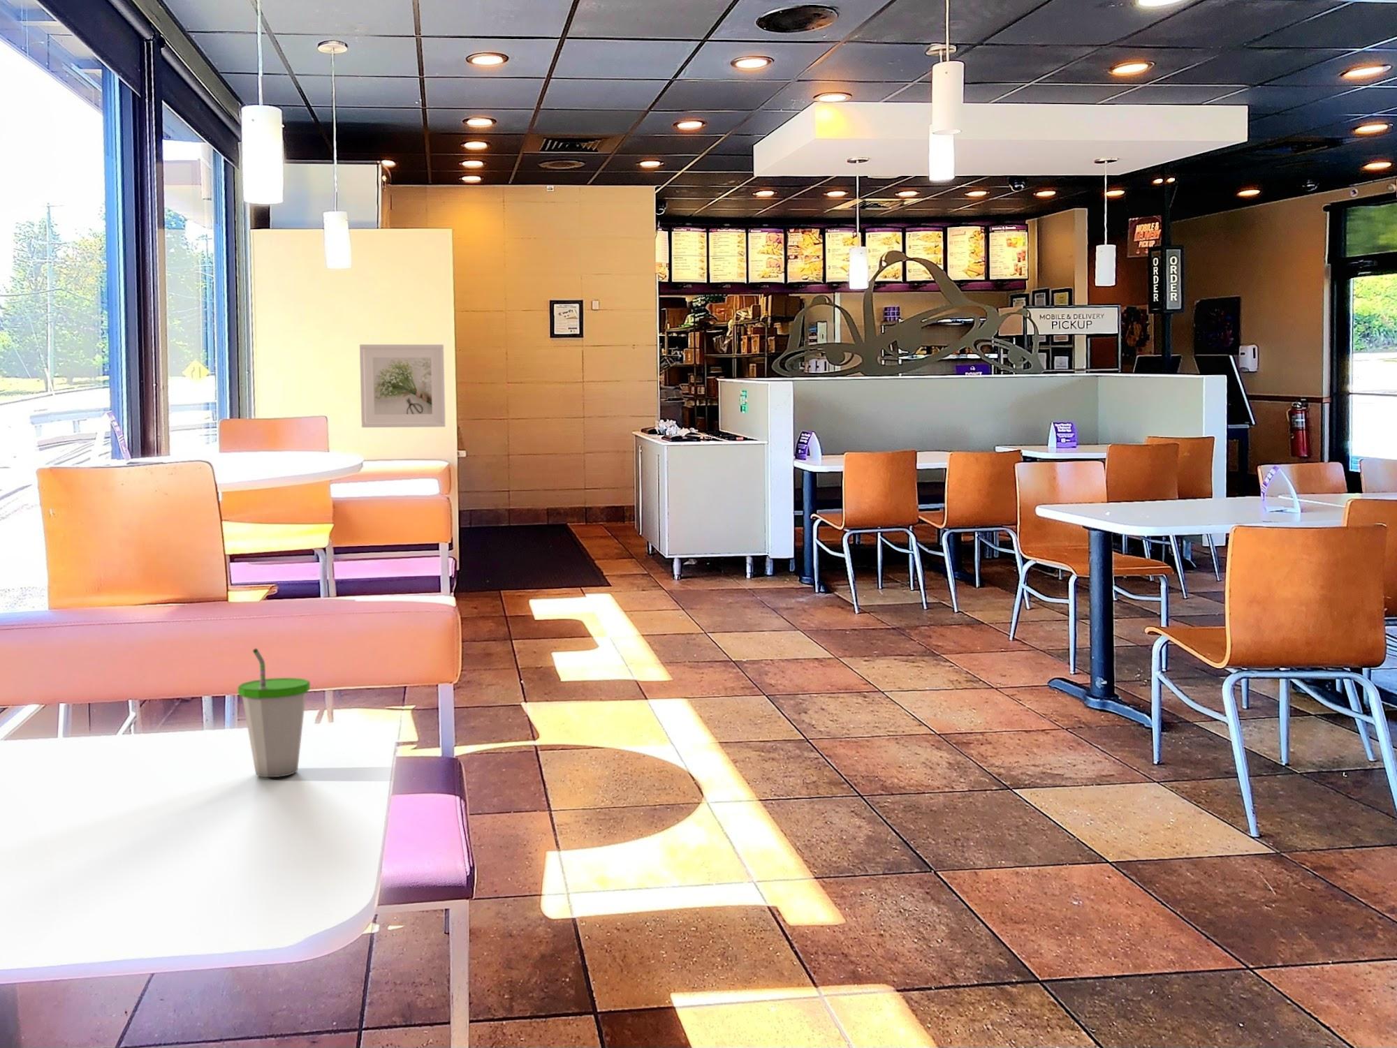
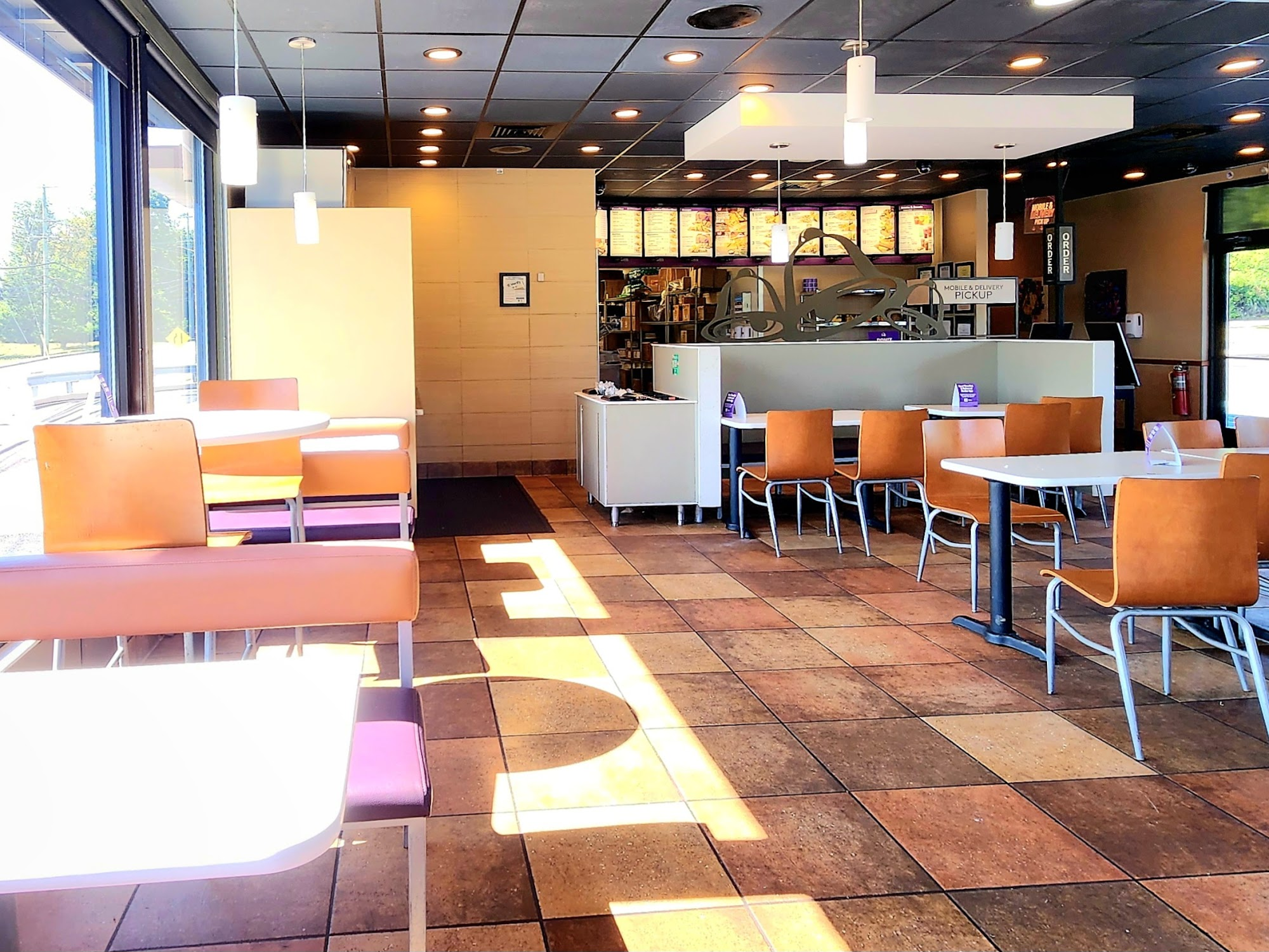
- cup [238,648,310,778]
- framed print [359,343,446,428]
